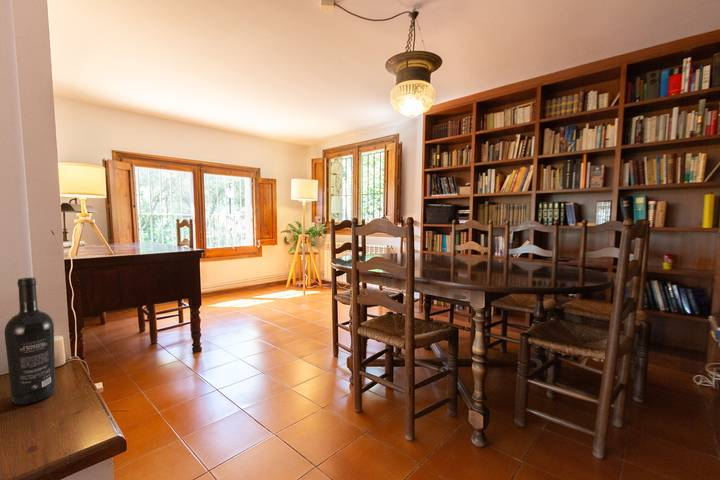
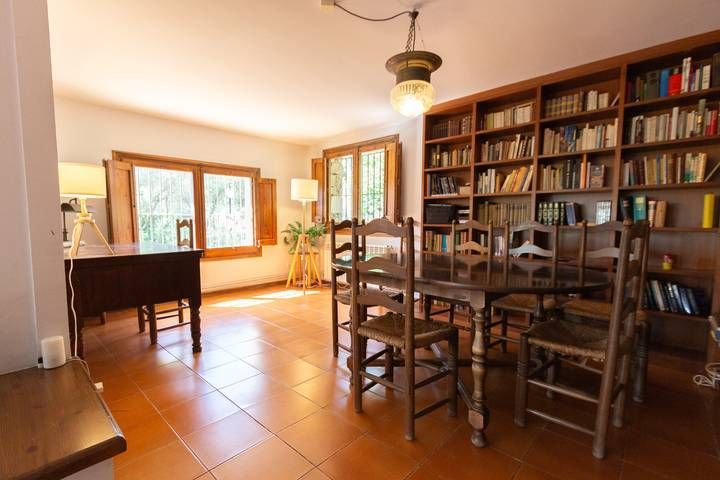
- wine bottle [4,276,56,406]
